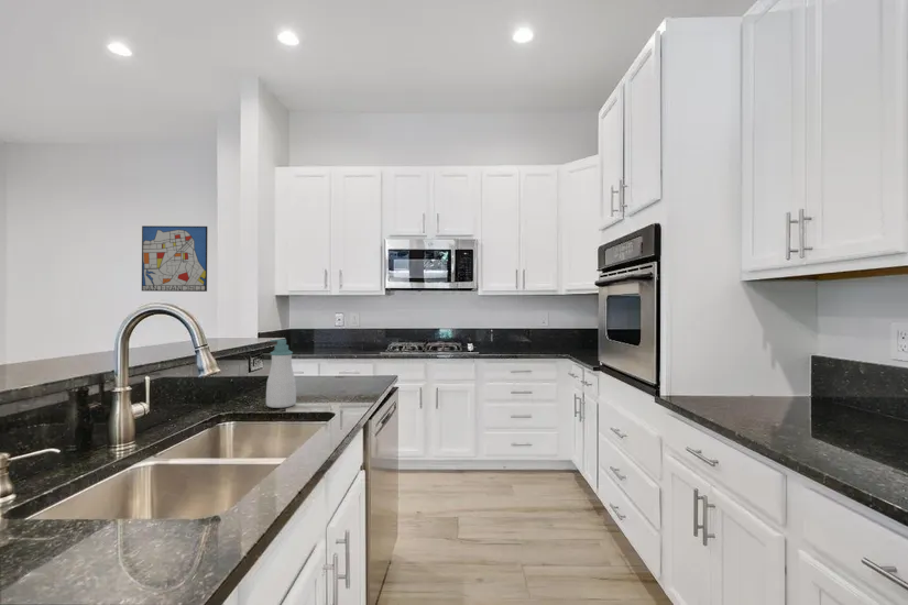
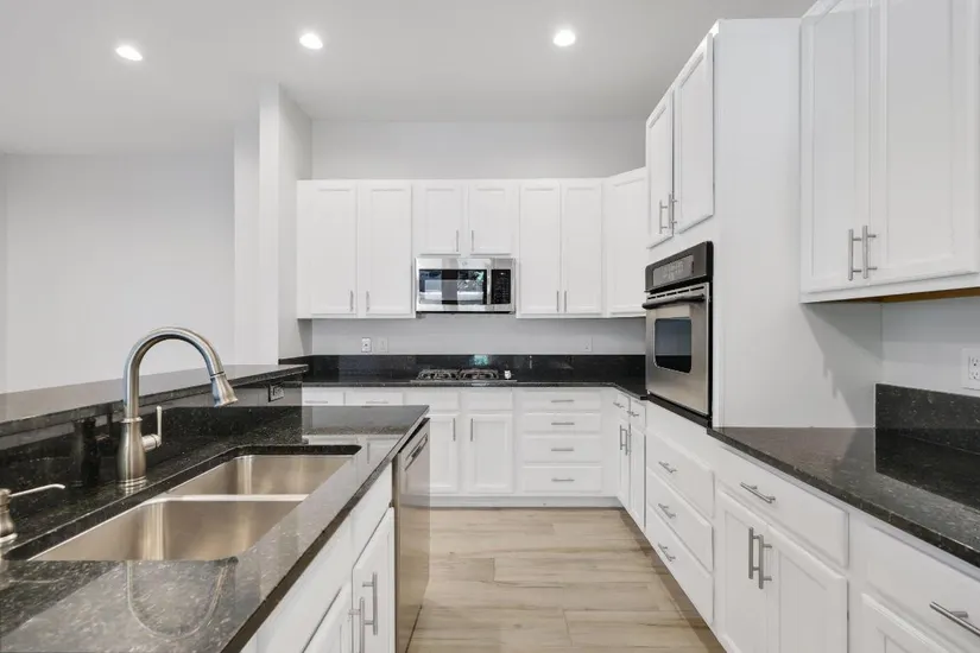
- wall art [141,224,208,293]
- soap bottle [265,339,297,409]
